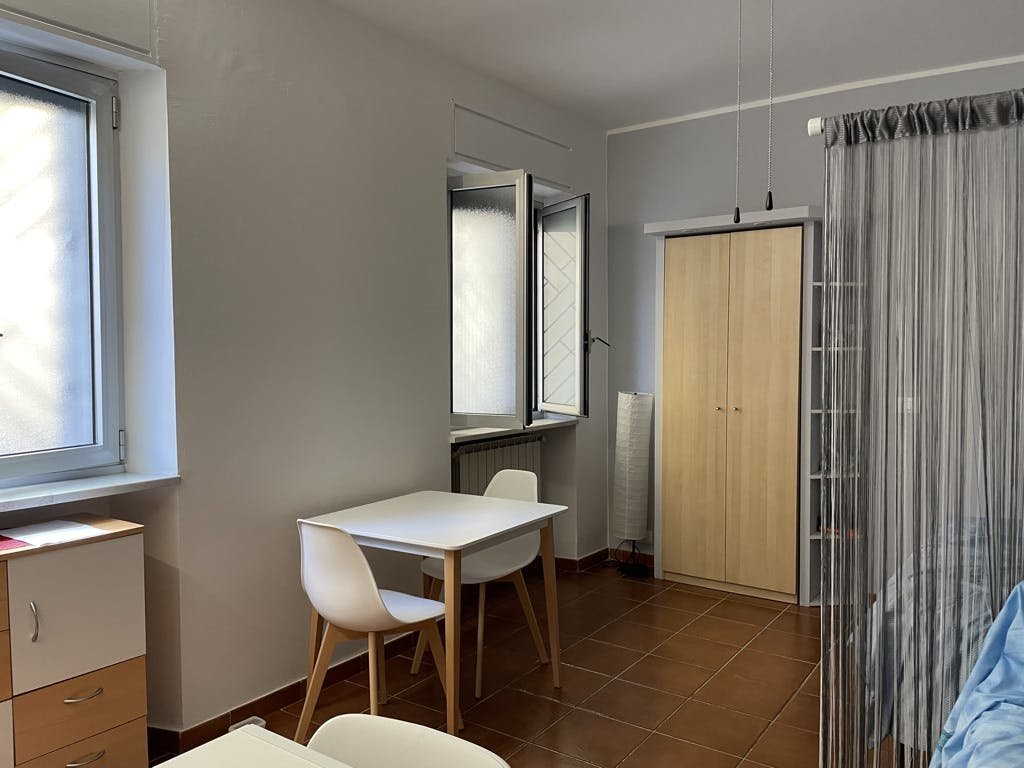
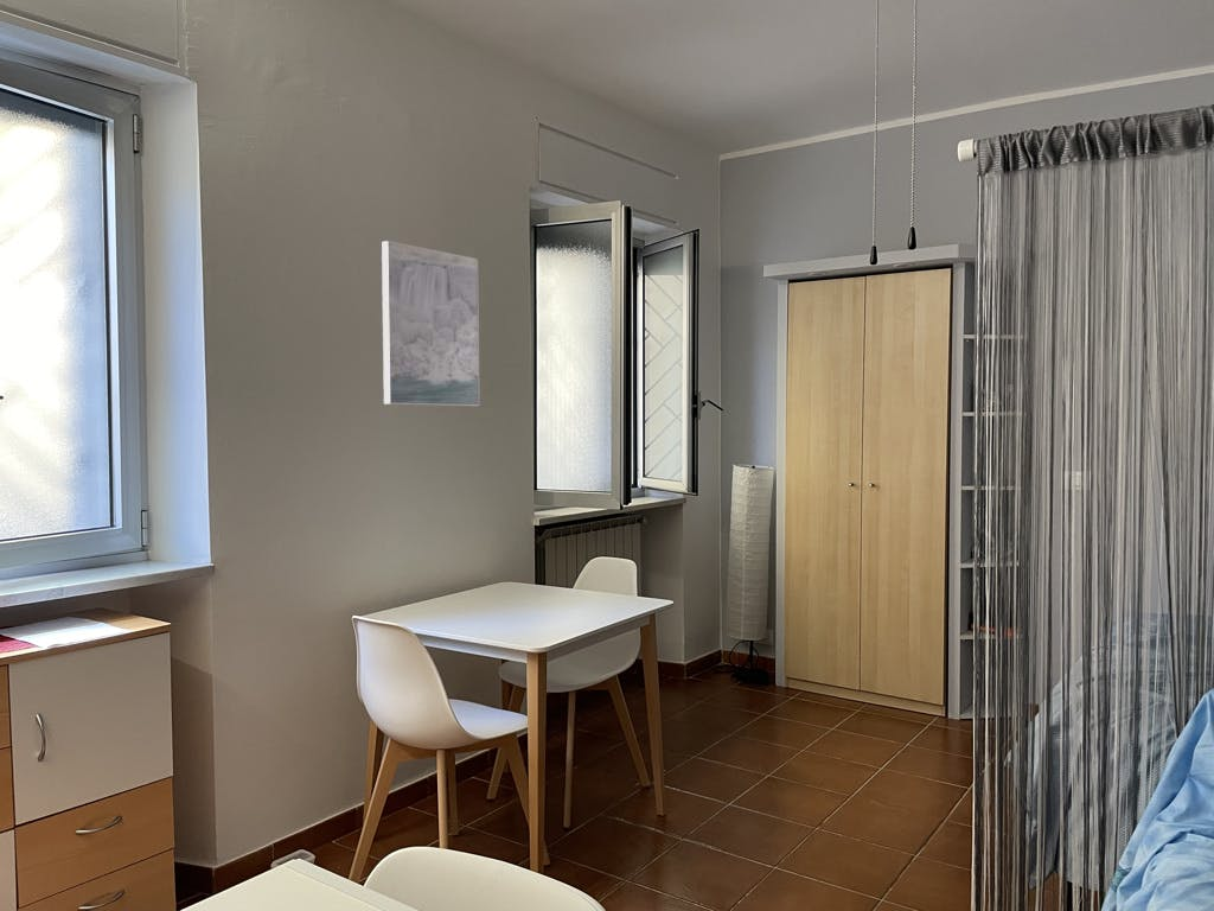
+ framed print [381,240,480,407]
